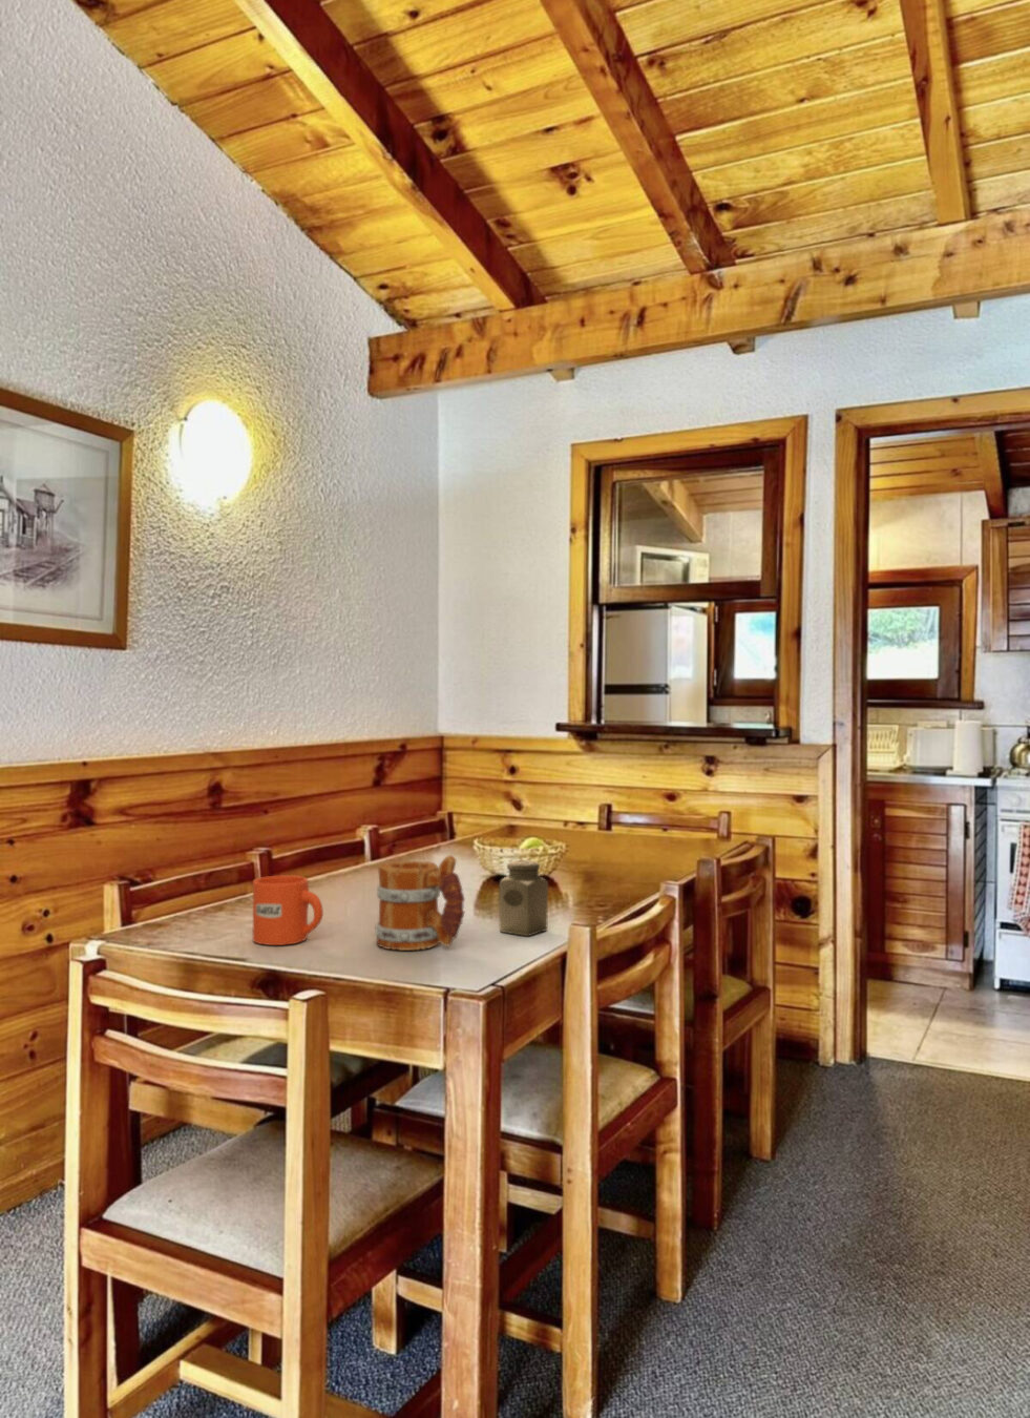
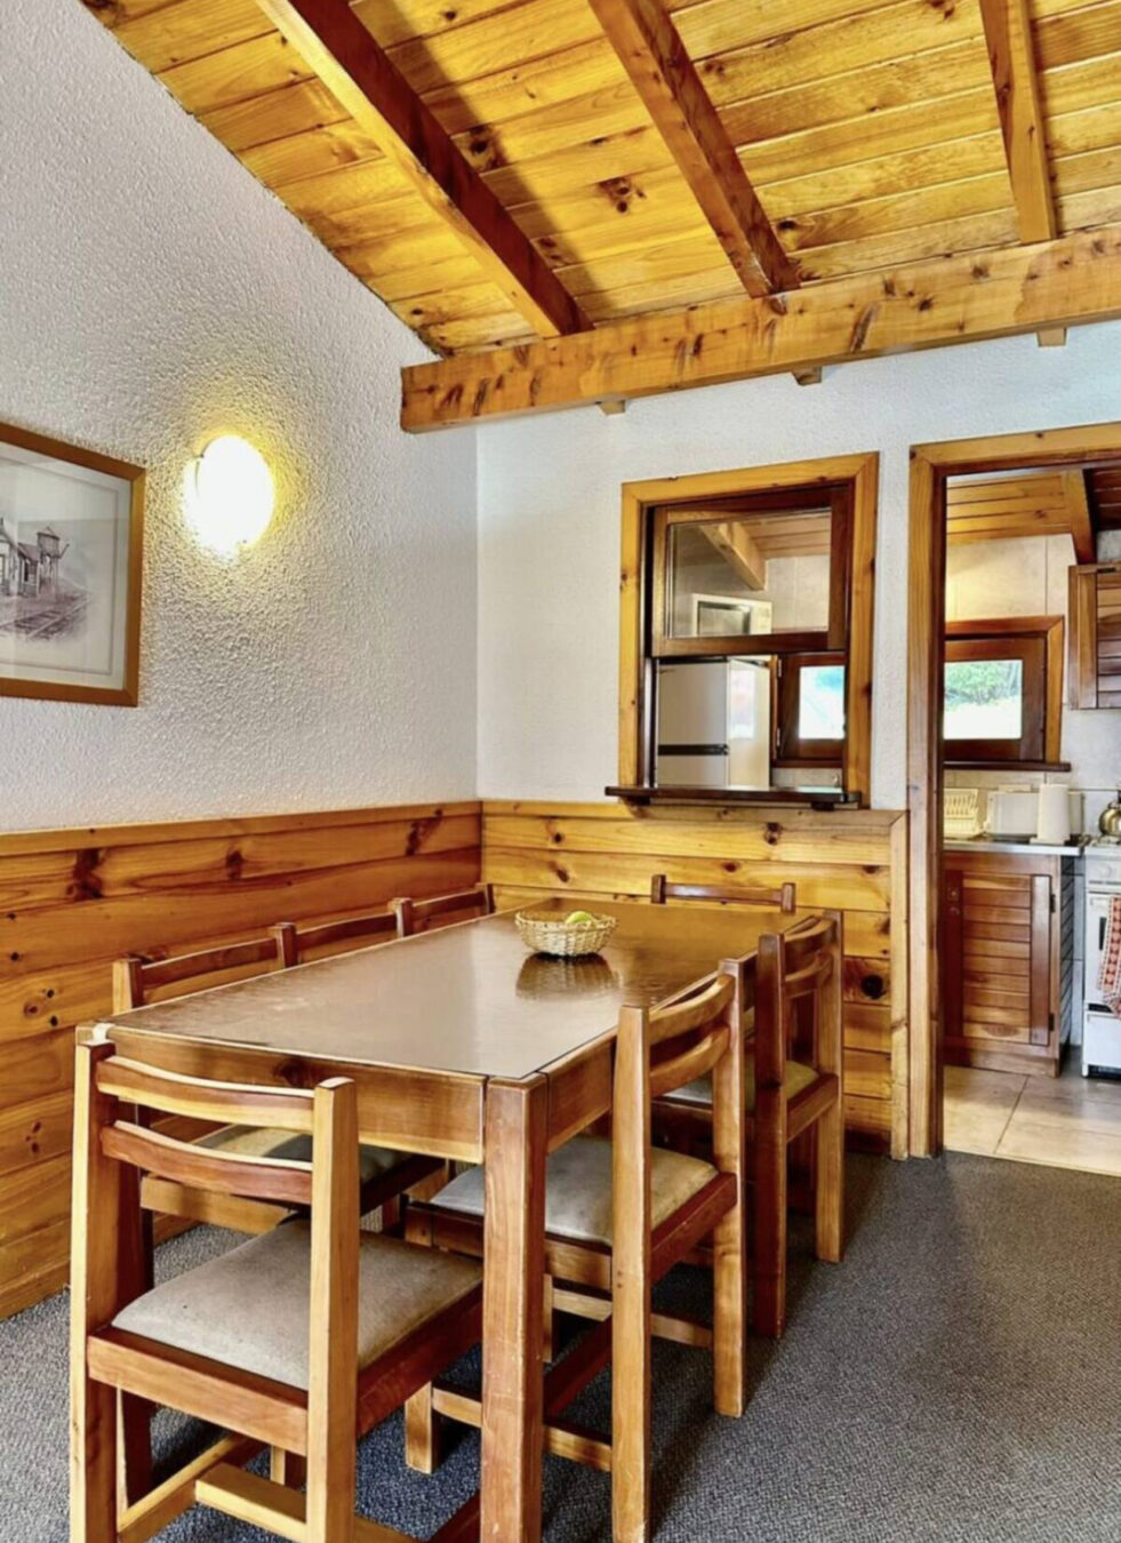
- mug [374,854,467,951]
- salt shaker [497,859,549,937]
- mug [252,875,325,947]
